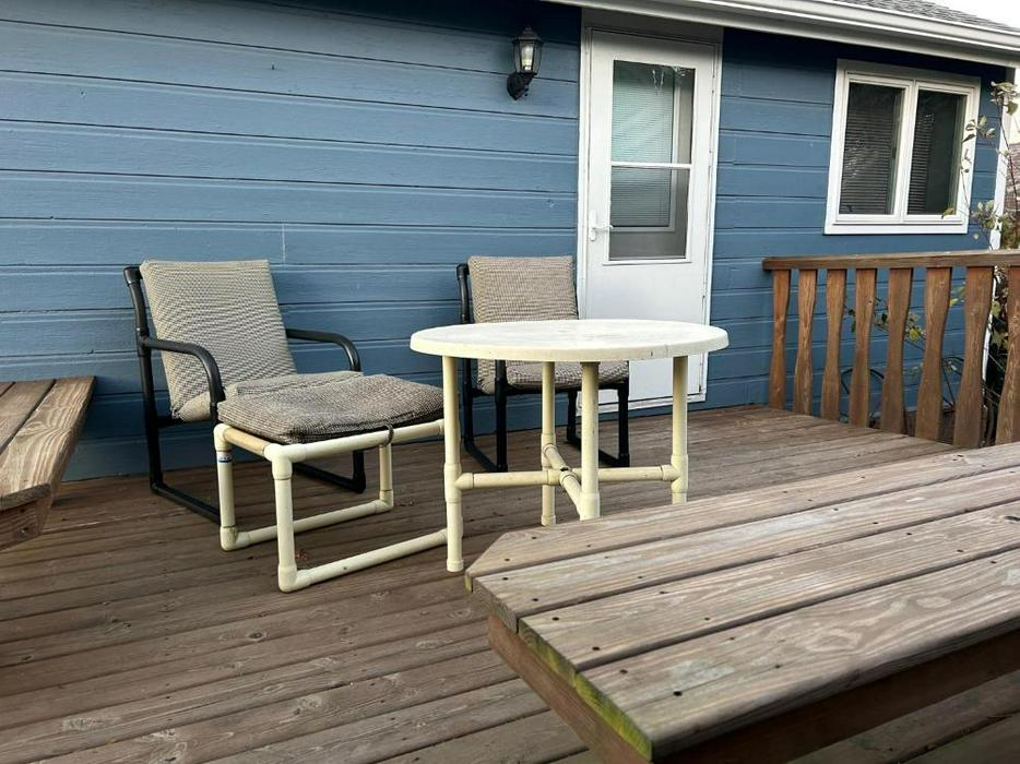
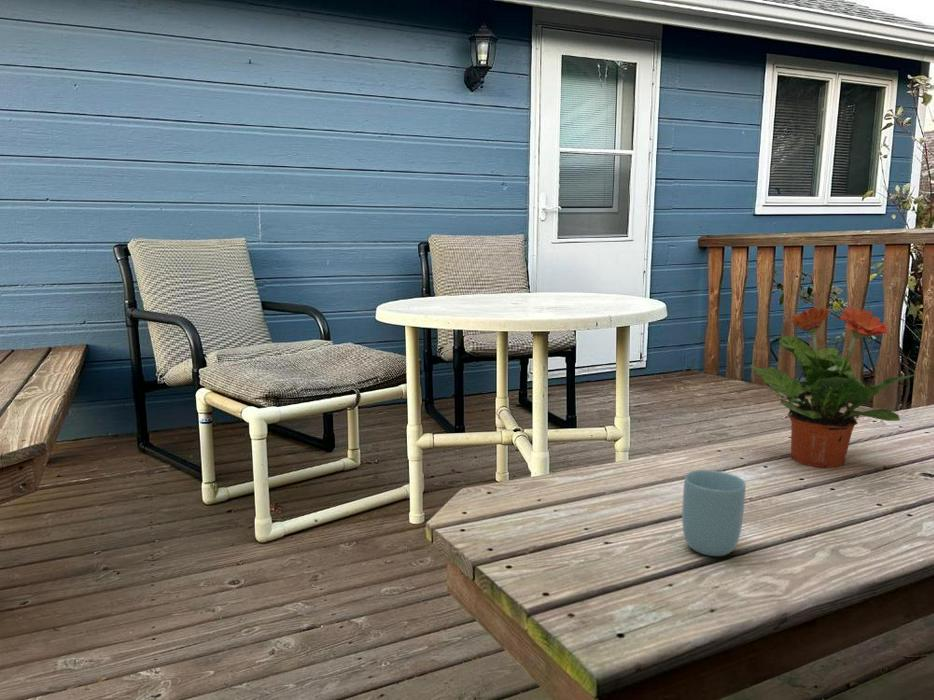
+ cup [681,469,747,557]
+ potted plant [749,306,915,469]
